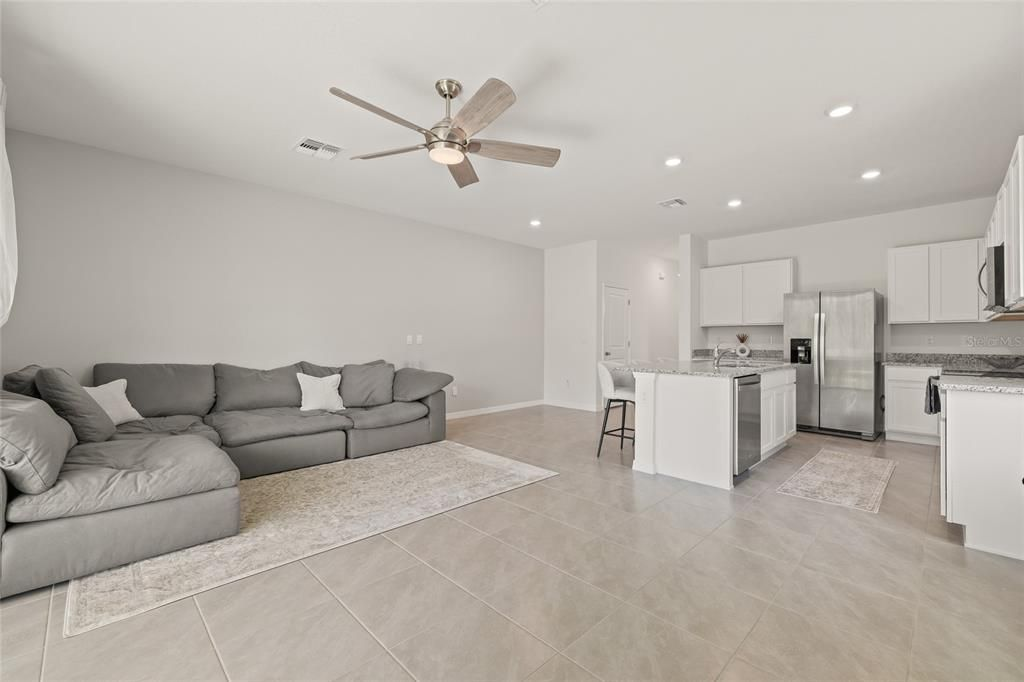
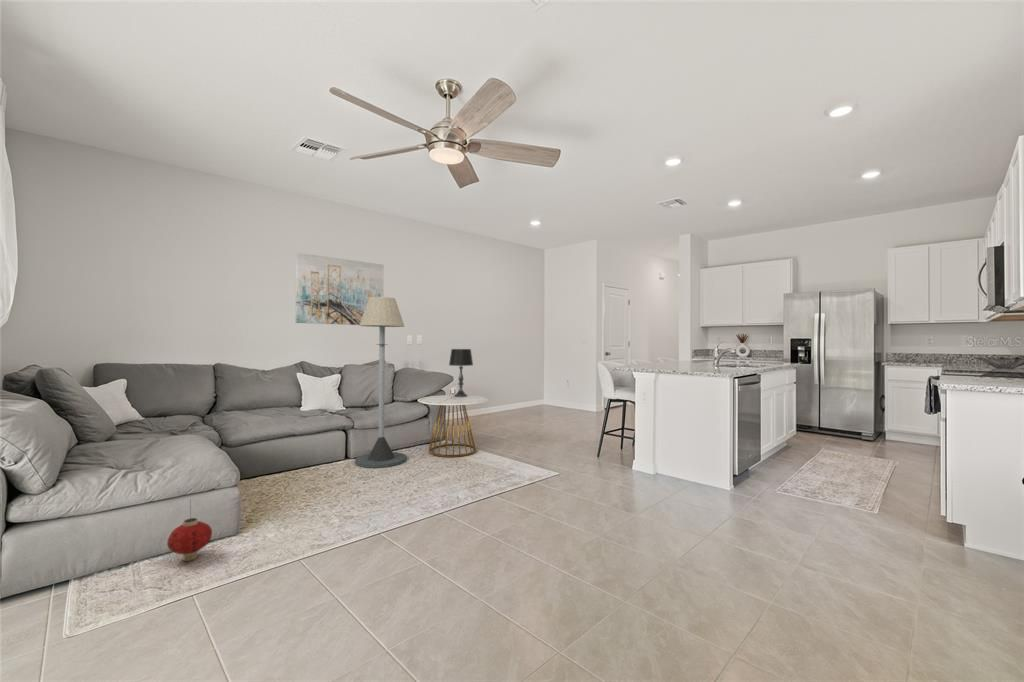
+ floor lamp [354,296,408,469]
+ table lamp [448,348,474,397]
+ side table [417,387,489,458]
+ wall art [295,252,385,326]
+ lantern [166,499,213,562]
